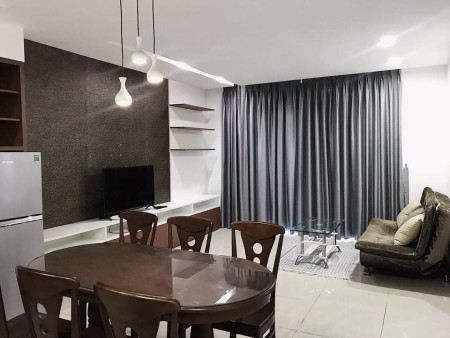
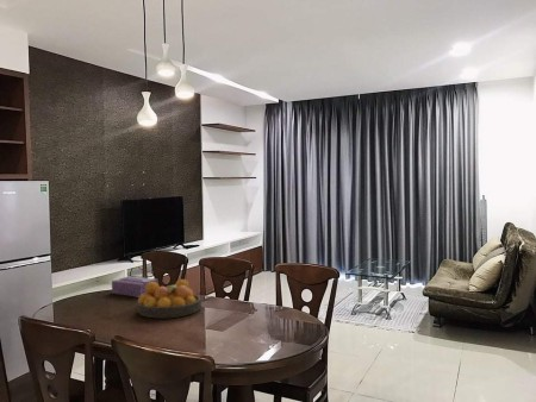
+ tissue box [111,275,160,299]
+ fruit bowl [136,278,202,319]
